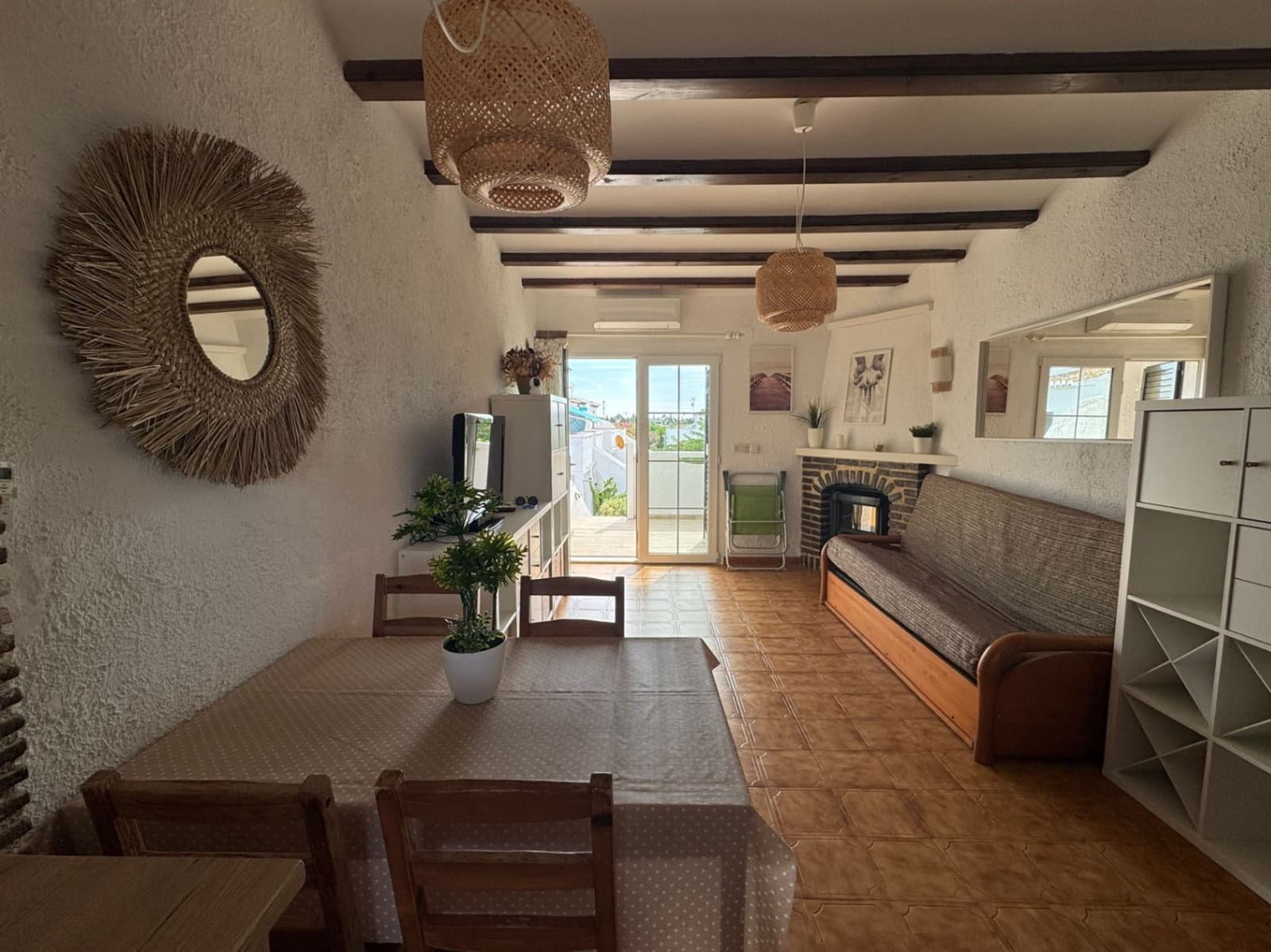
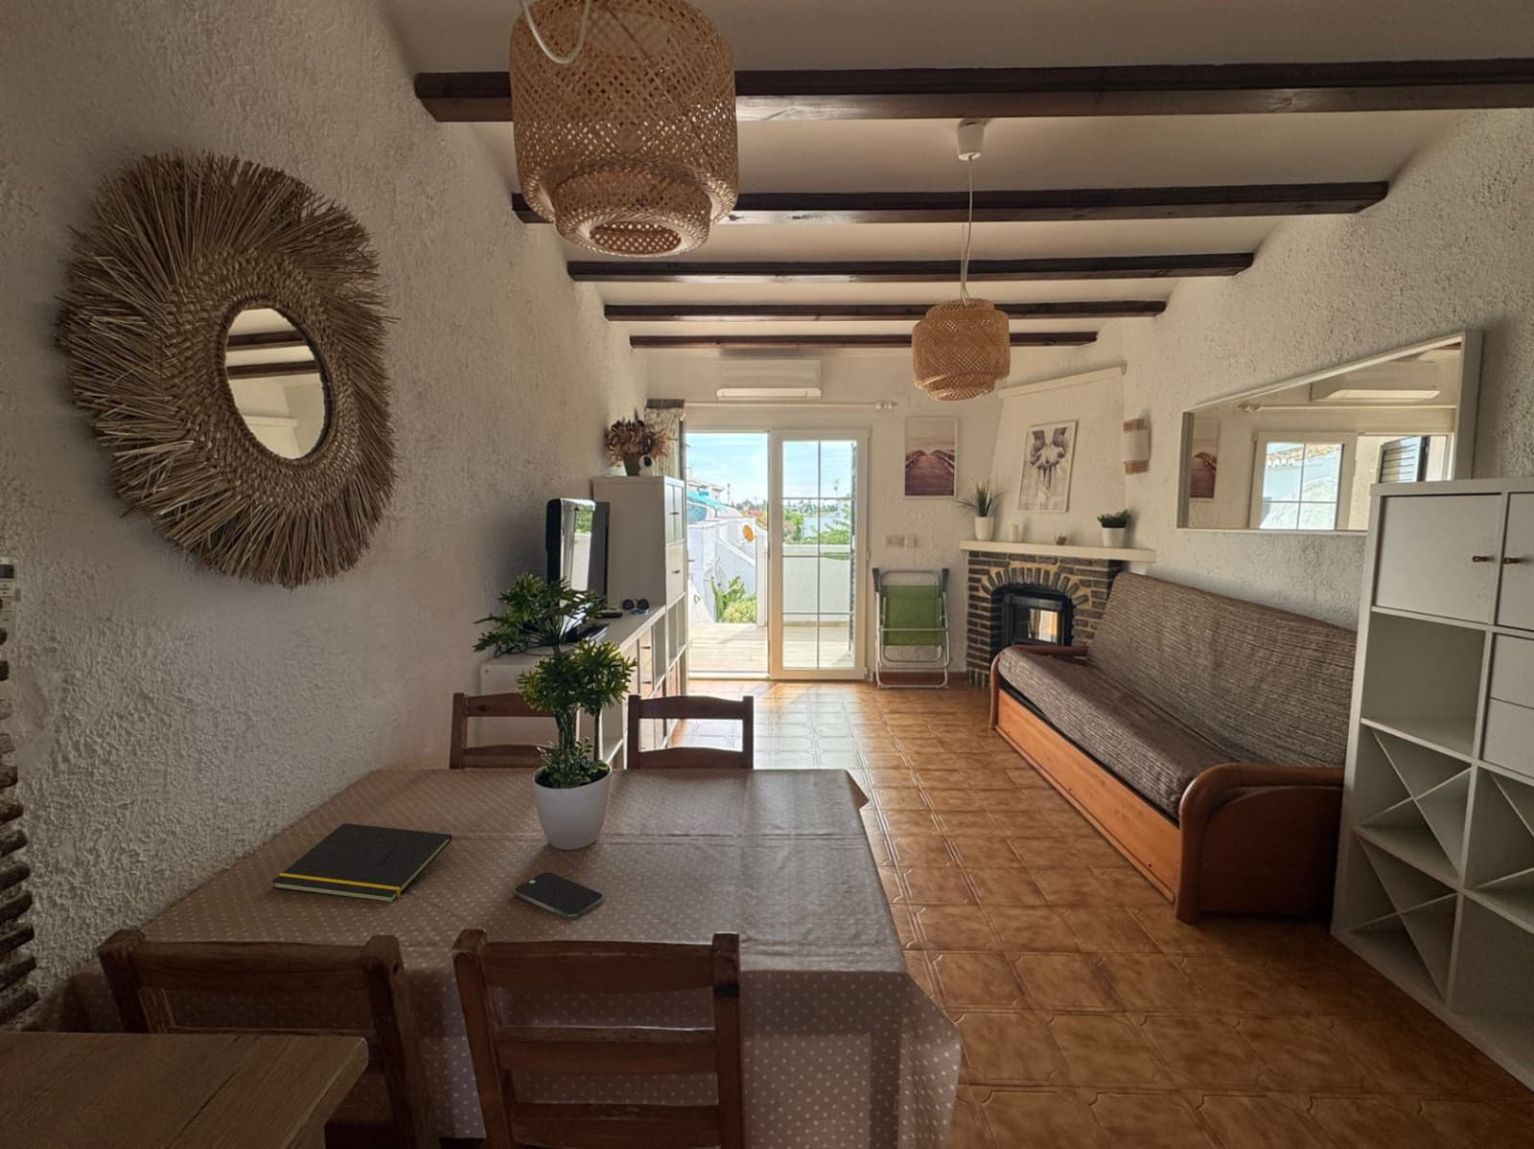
+ smartphone [513,873,605,920]
+ notepad [270,822,453,902]
